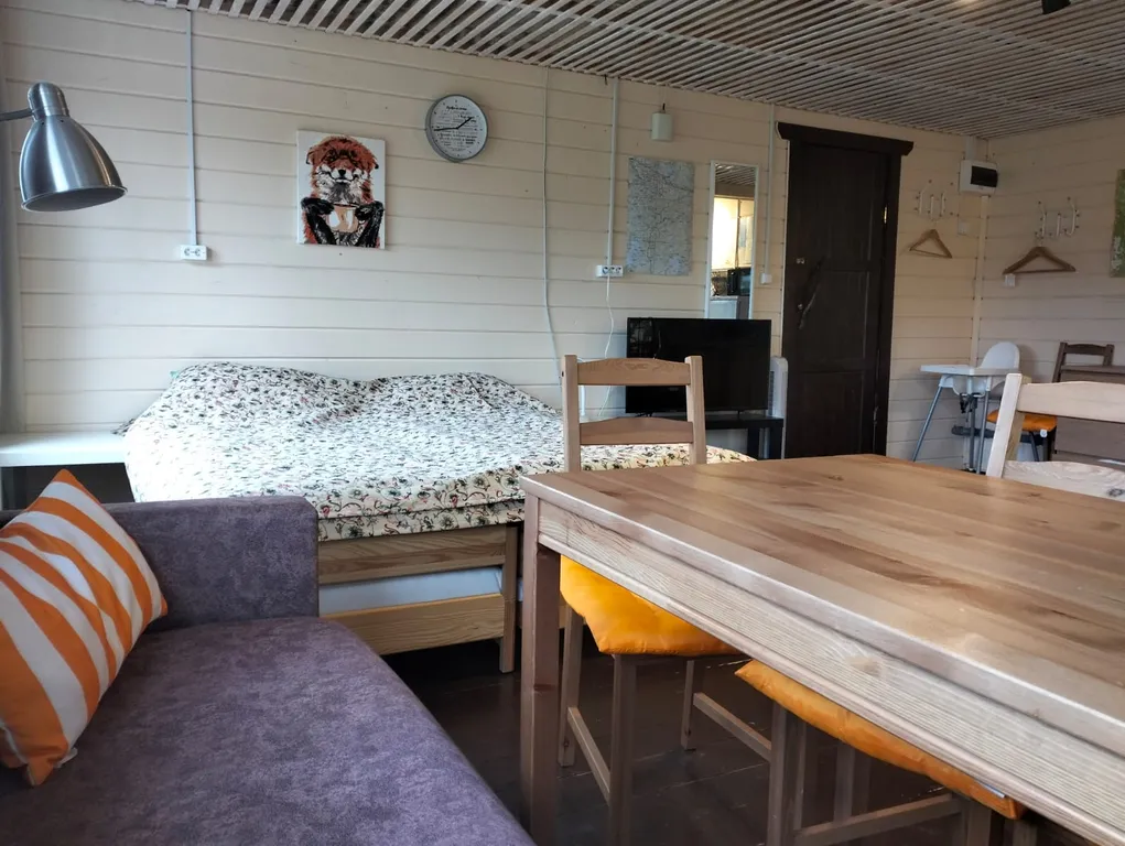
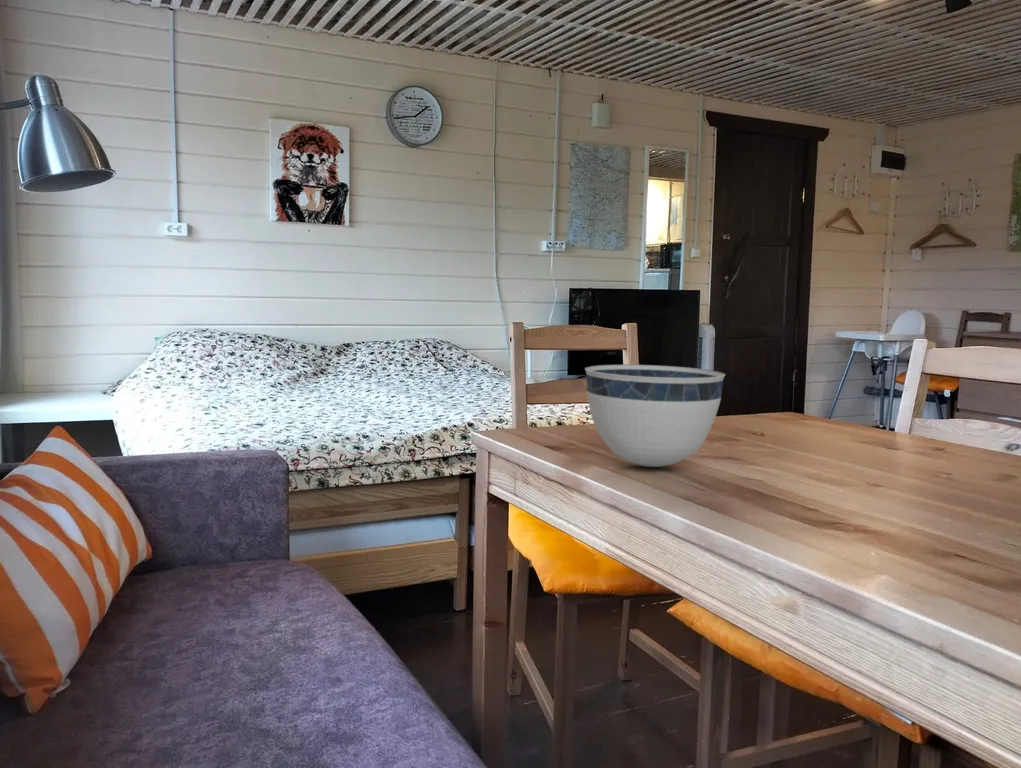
+ bowl [584,364,726,468]
